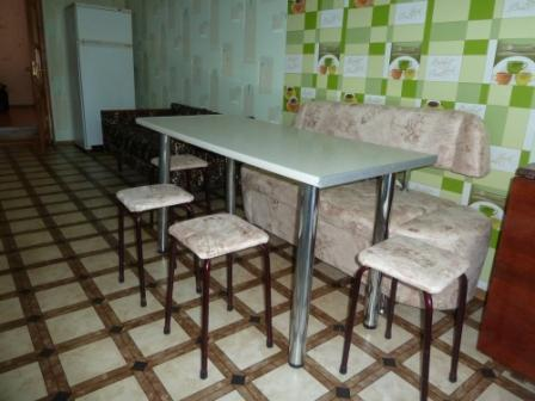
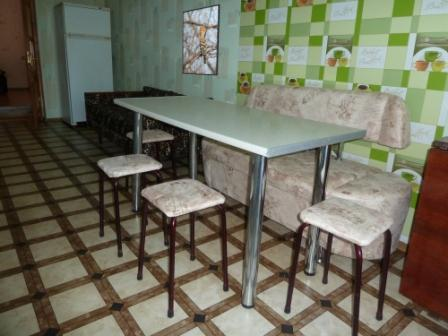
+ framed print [181,3,221,77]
